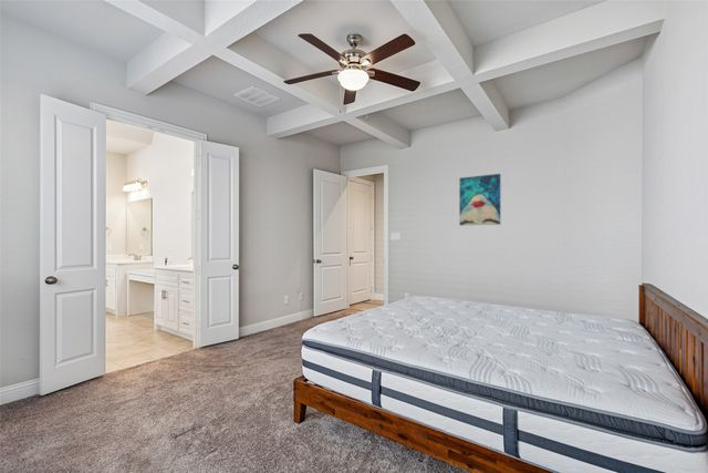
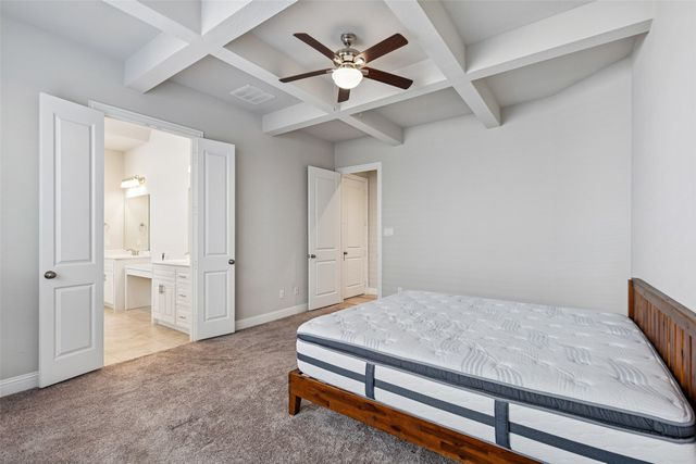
- wall art [458,173,502,226]
